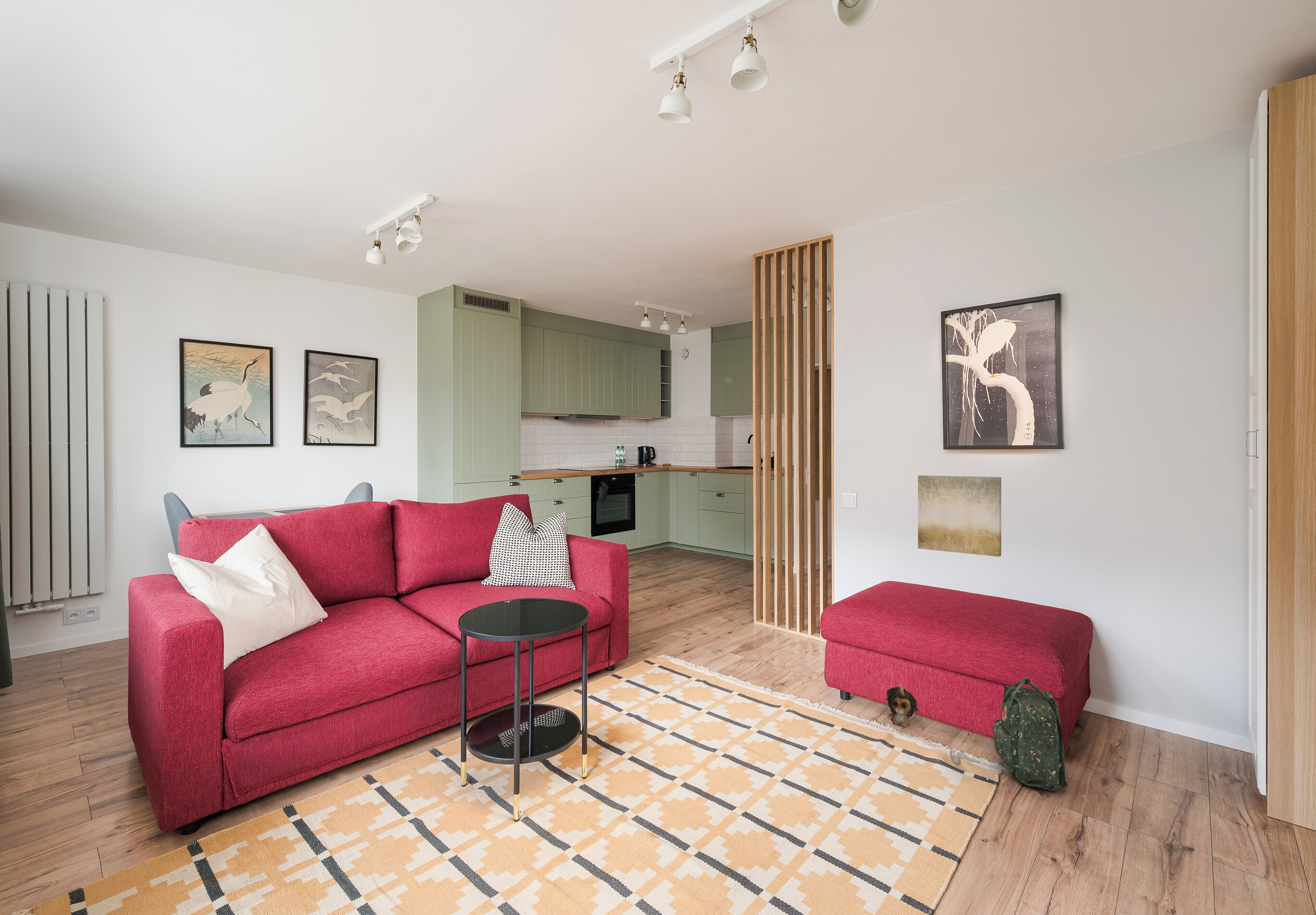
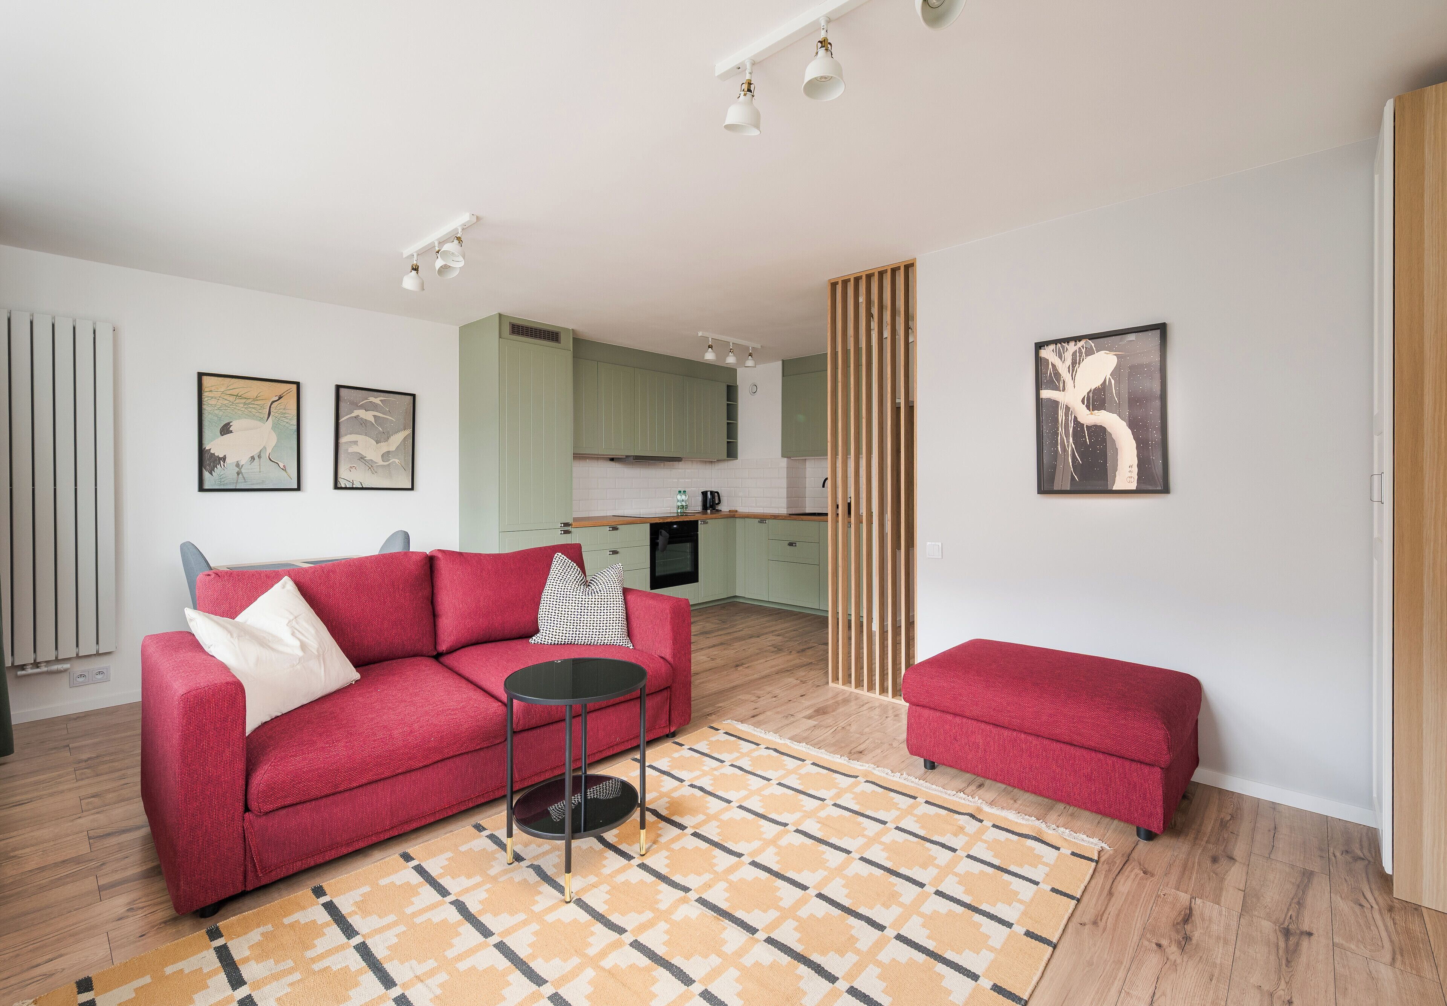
- plush toy [885,683,922,727]
- backpack [949,676,1089,802]
- wall art [918,475,1002,557]
